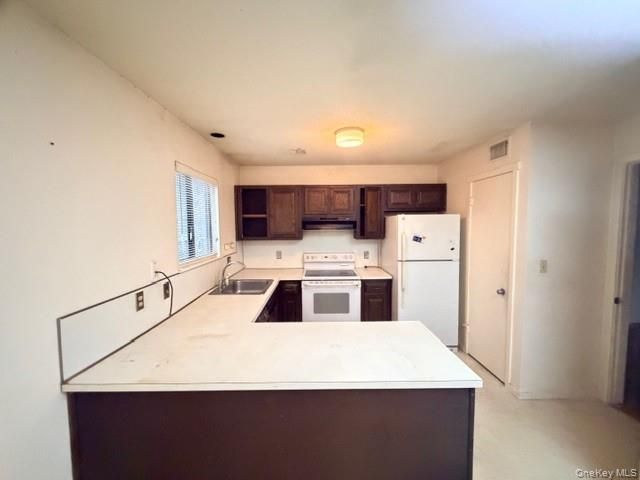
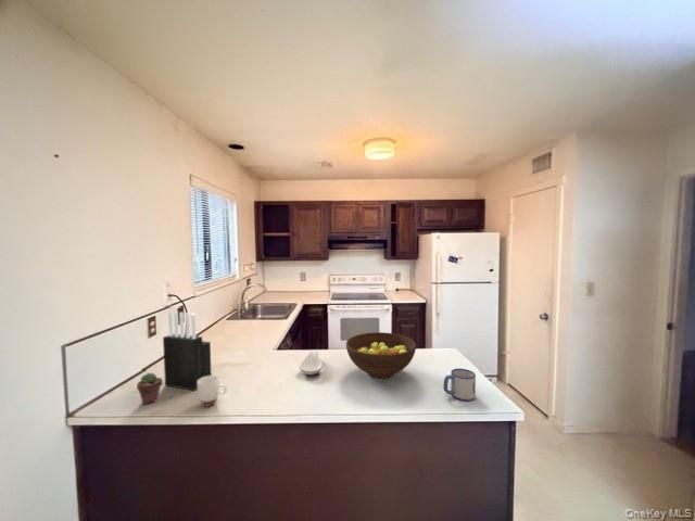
+ mug [197,374,228,408]
+ mug [442,368,477,402]
+ spoon rest [299,350,324,376]
+ fruit bowl [345,331,417,380]
+ knife block [162,310,213,392]
+ potted succulent [136,371,164,406]
